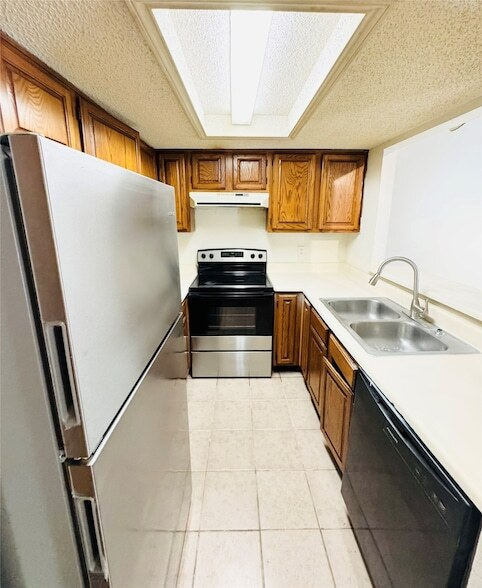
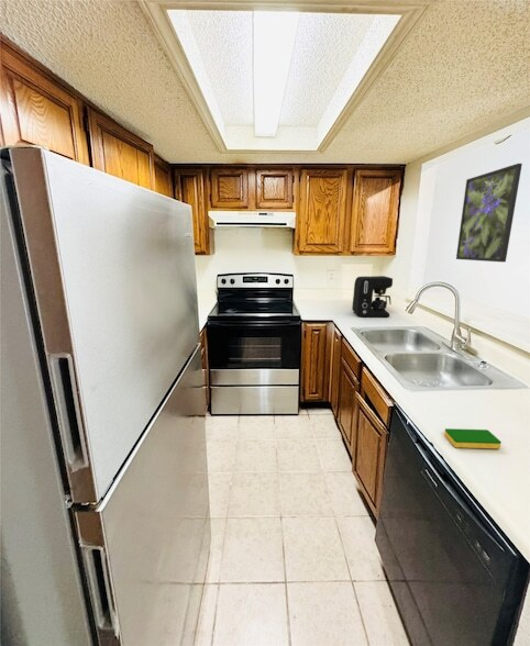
+ coffee maker [351,275,394,318]
+ dish sponge [443,427,503,449]
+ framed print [455,163,523,263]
